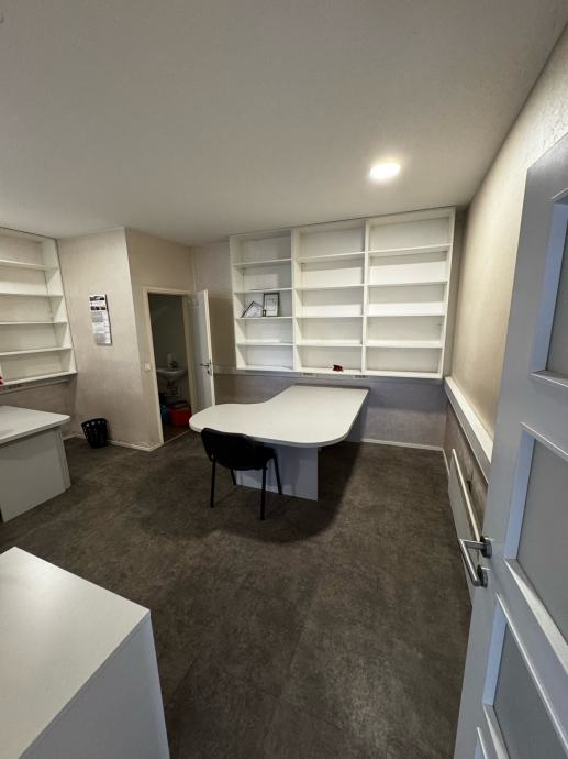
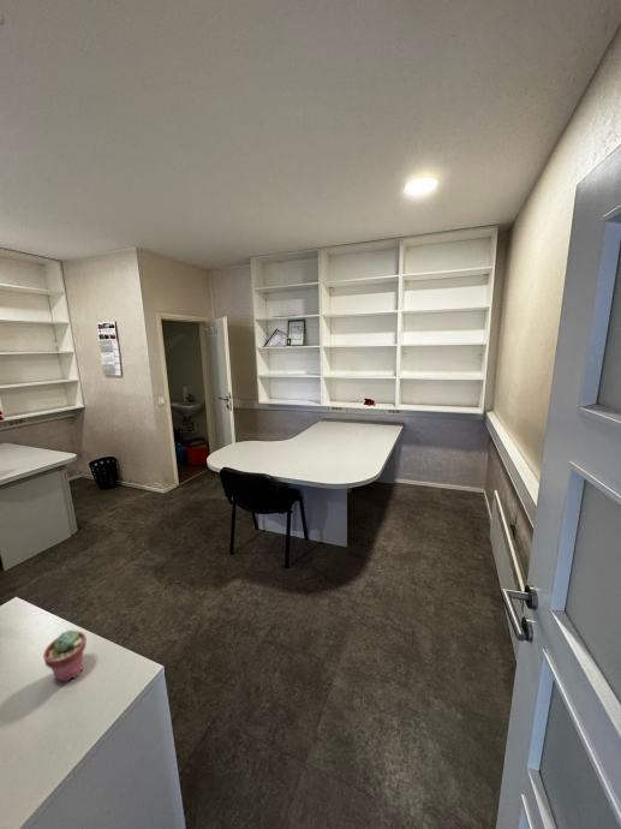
+ potted succulent [42,628,88,682]
